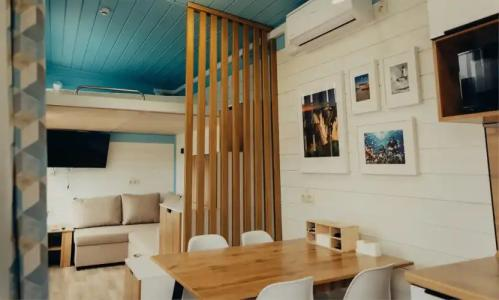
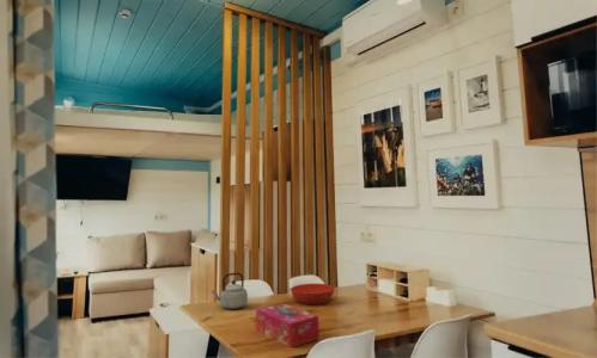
+ tissue box [255,302,321,348]
+ bowl [288,283,336,305]
+ teapot [211,272,249,310]
